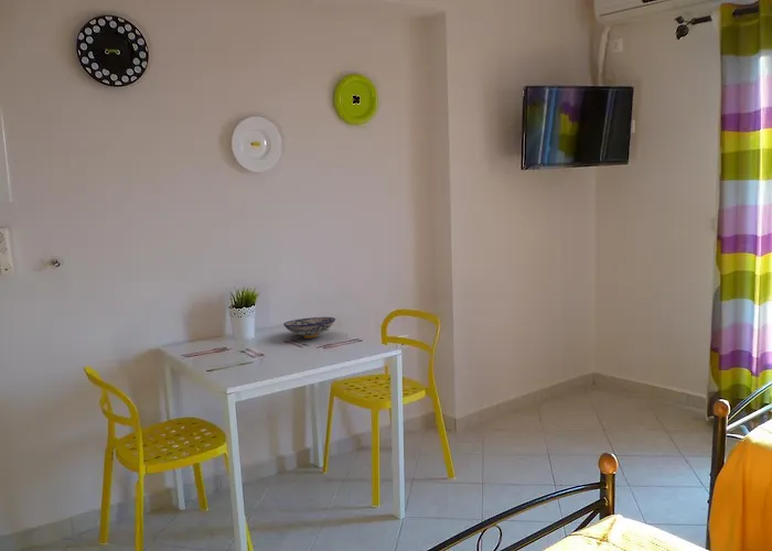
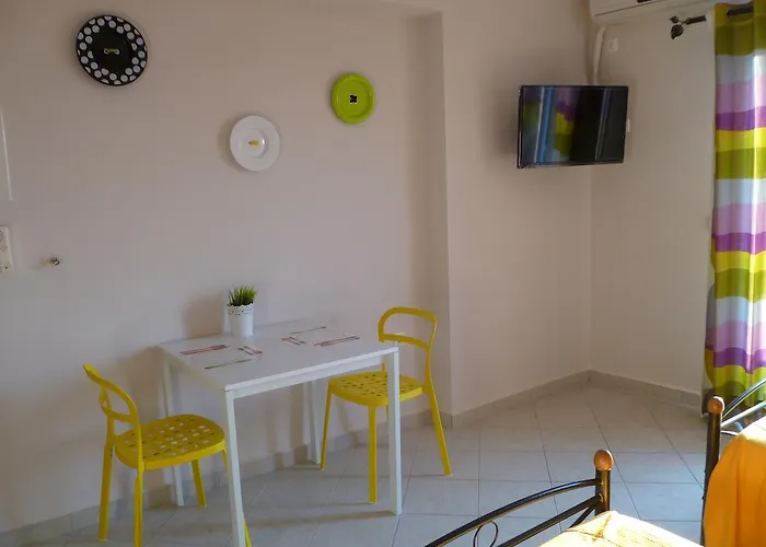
- bowl [282,316,336,339]
